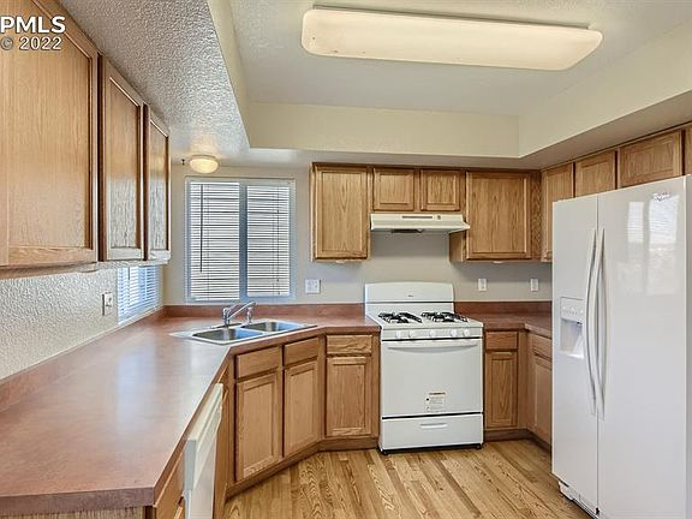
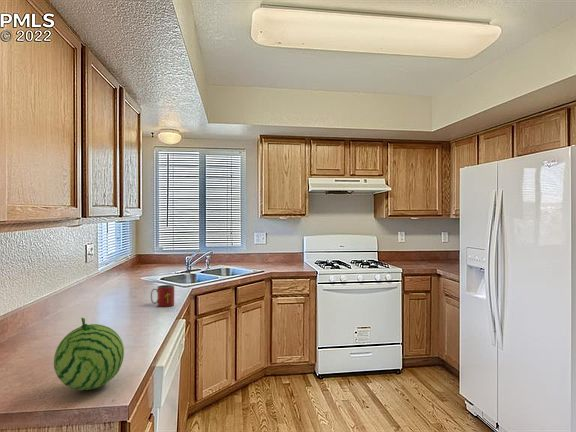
+ fruit [53,317,125,391]
+ mug [149,284,175,308]
